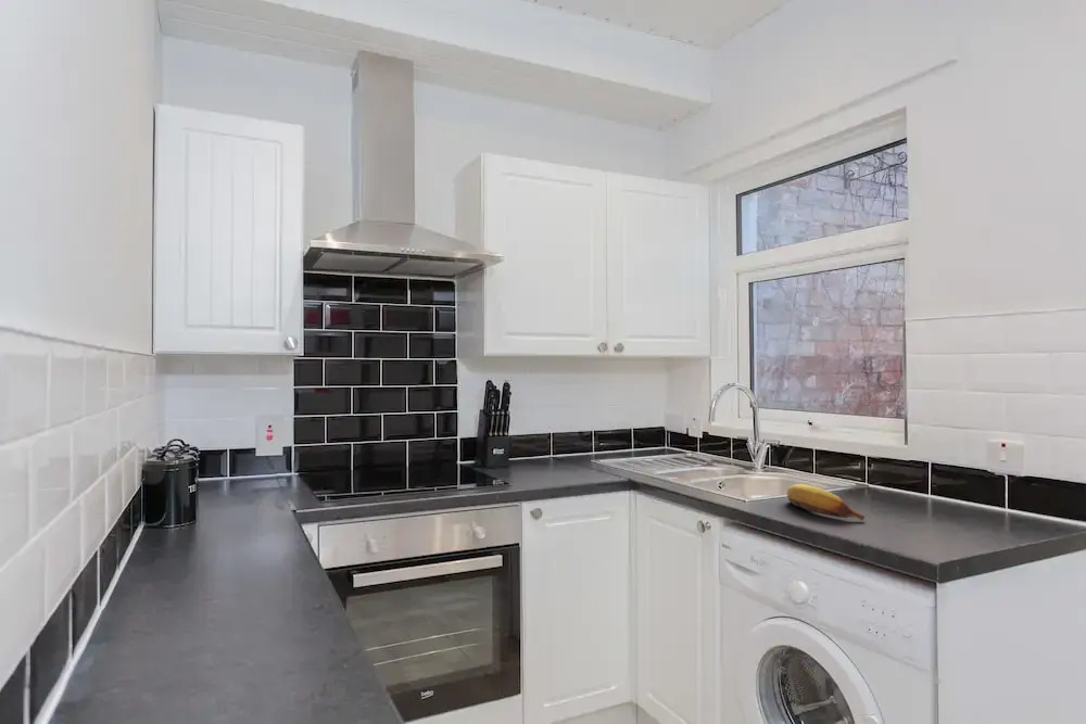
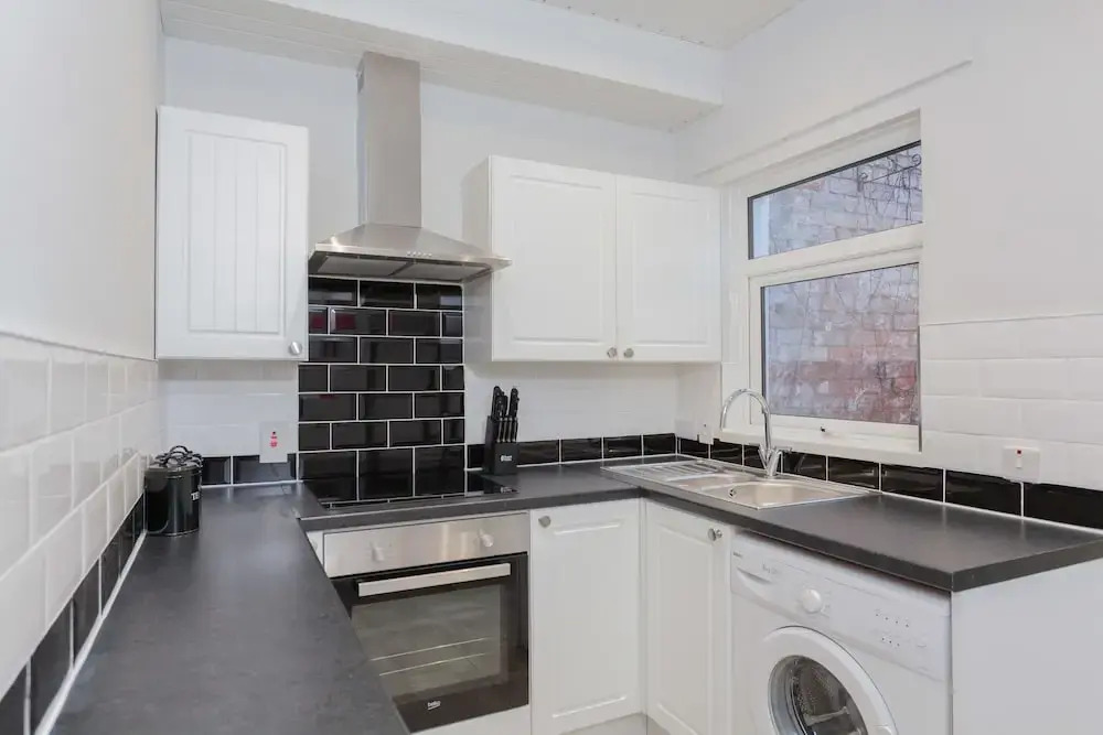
- fruit [785,483,866,521]
